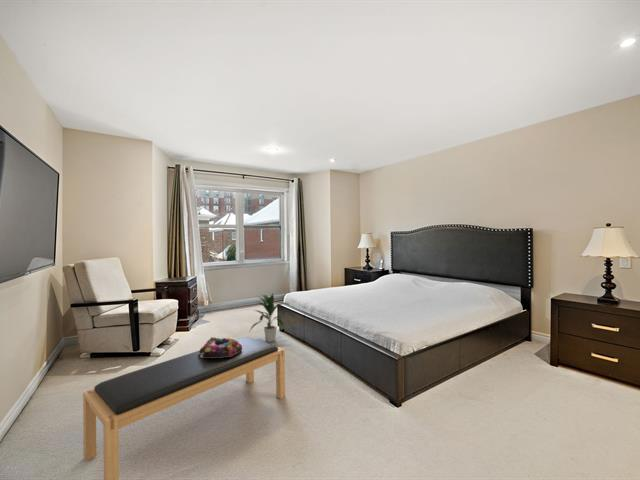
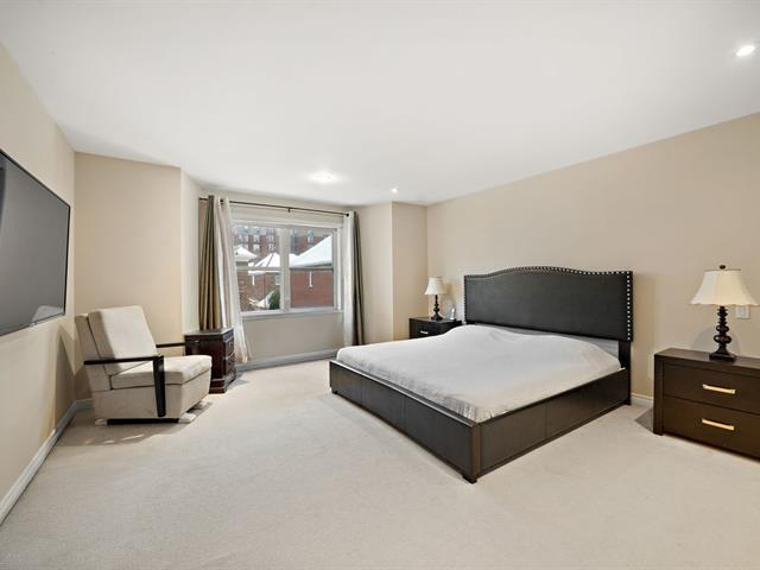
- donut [198,336,242,358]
- indoor plant [249,293,288,343]
- bench [82,336,286,480]
